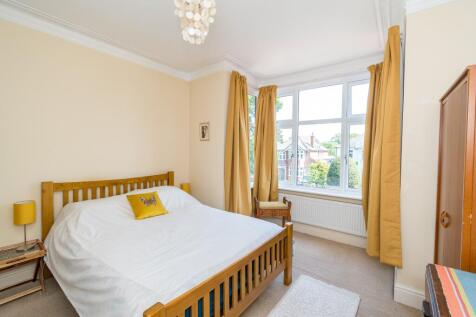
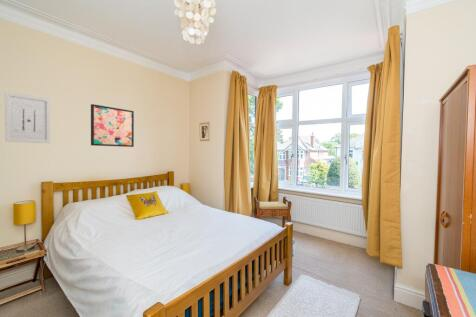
+ wall art [90,103,135,148]
+ wall art [4,91,51,144]
